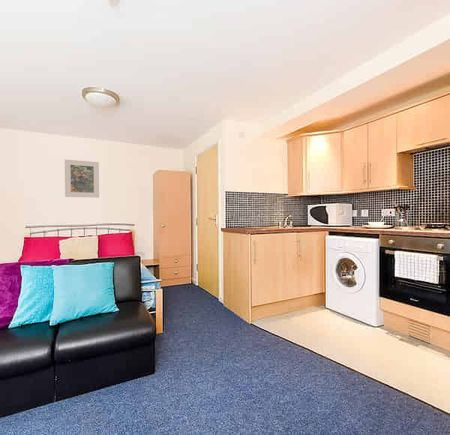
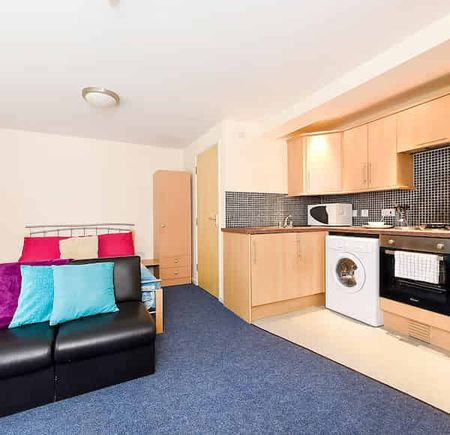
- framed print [64,159,100,199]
